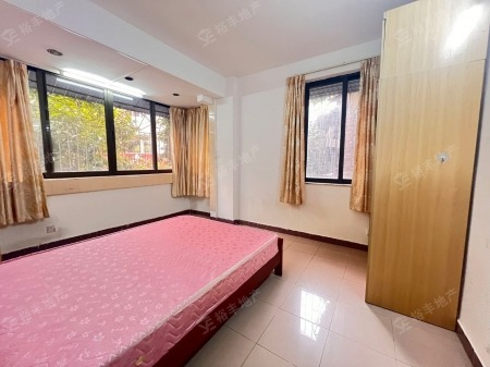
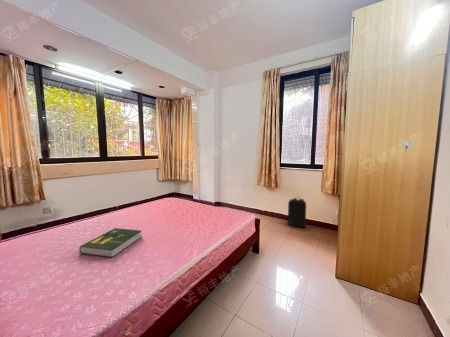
+ book [79,227,143,258]
+ backpack [287,197,307,228]
